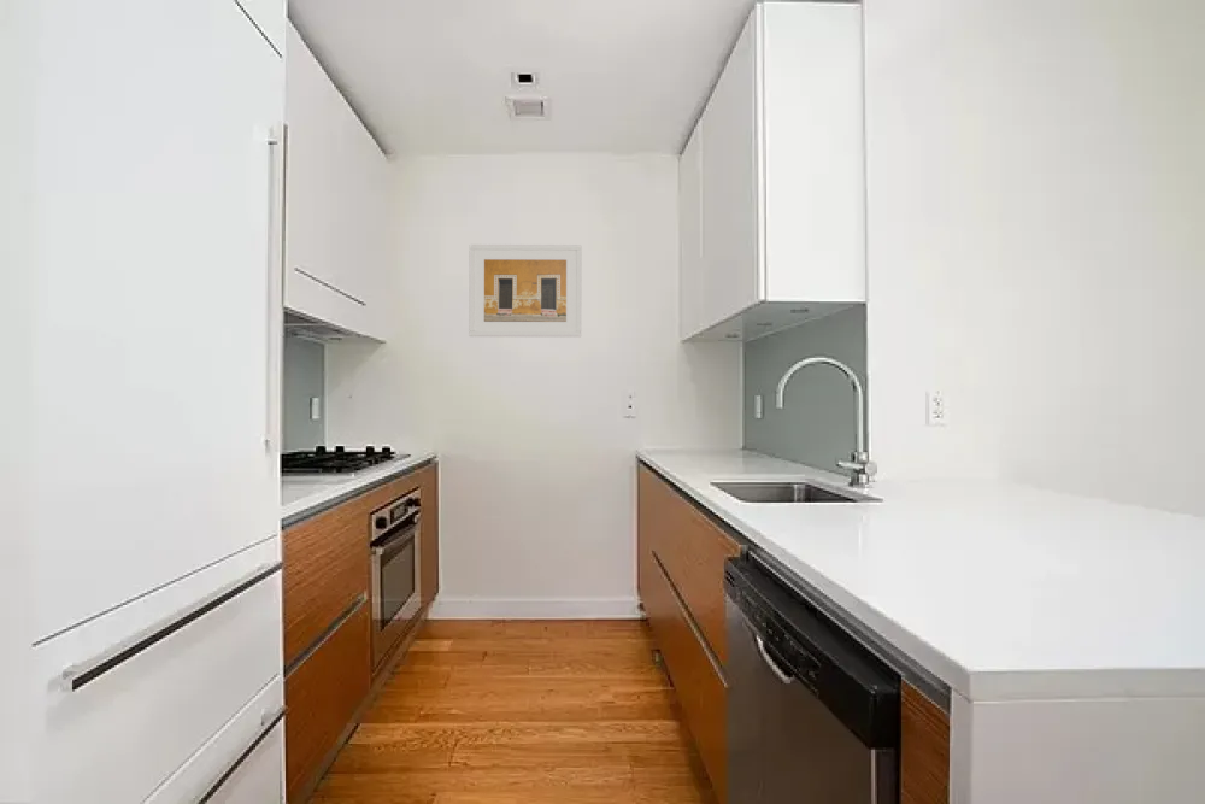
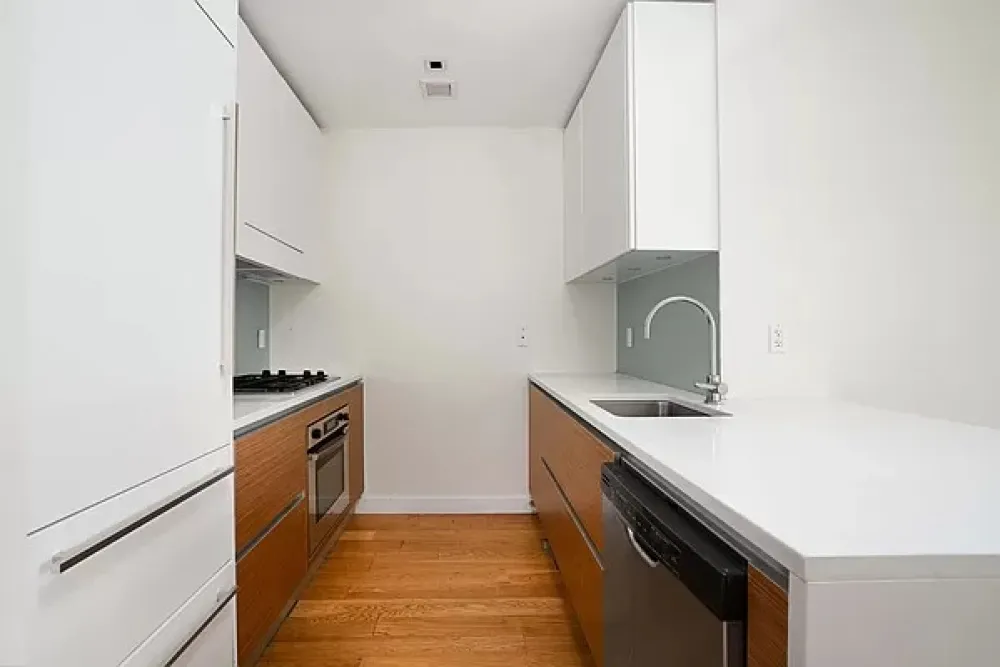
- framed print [468,243,582,338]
